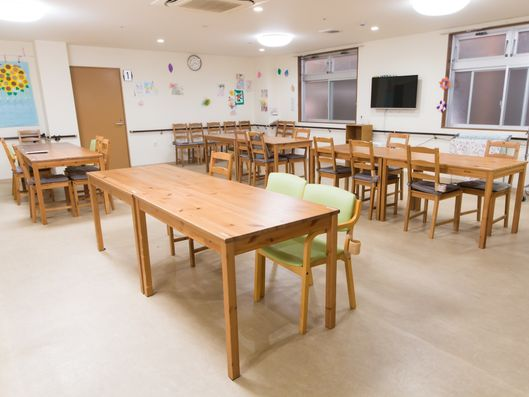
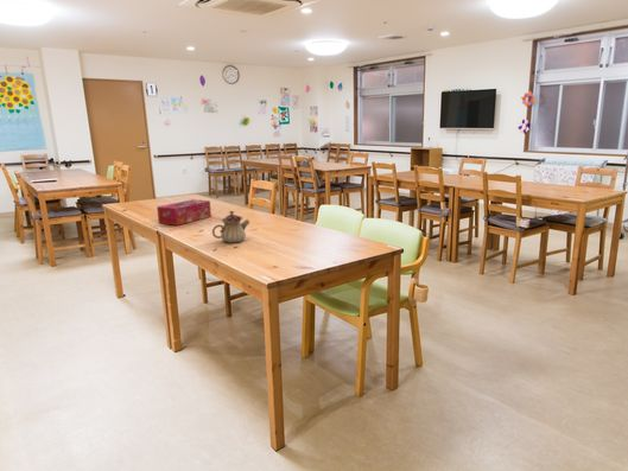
+ teapot [211,210,250,244]
+ tissue box [156,198,212,227]
